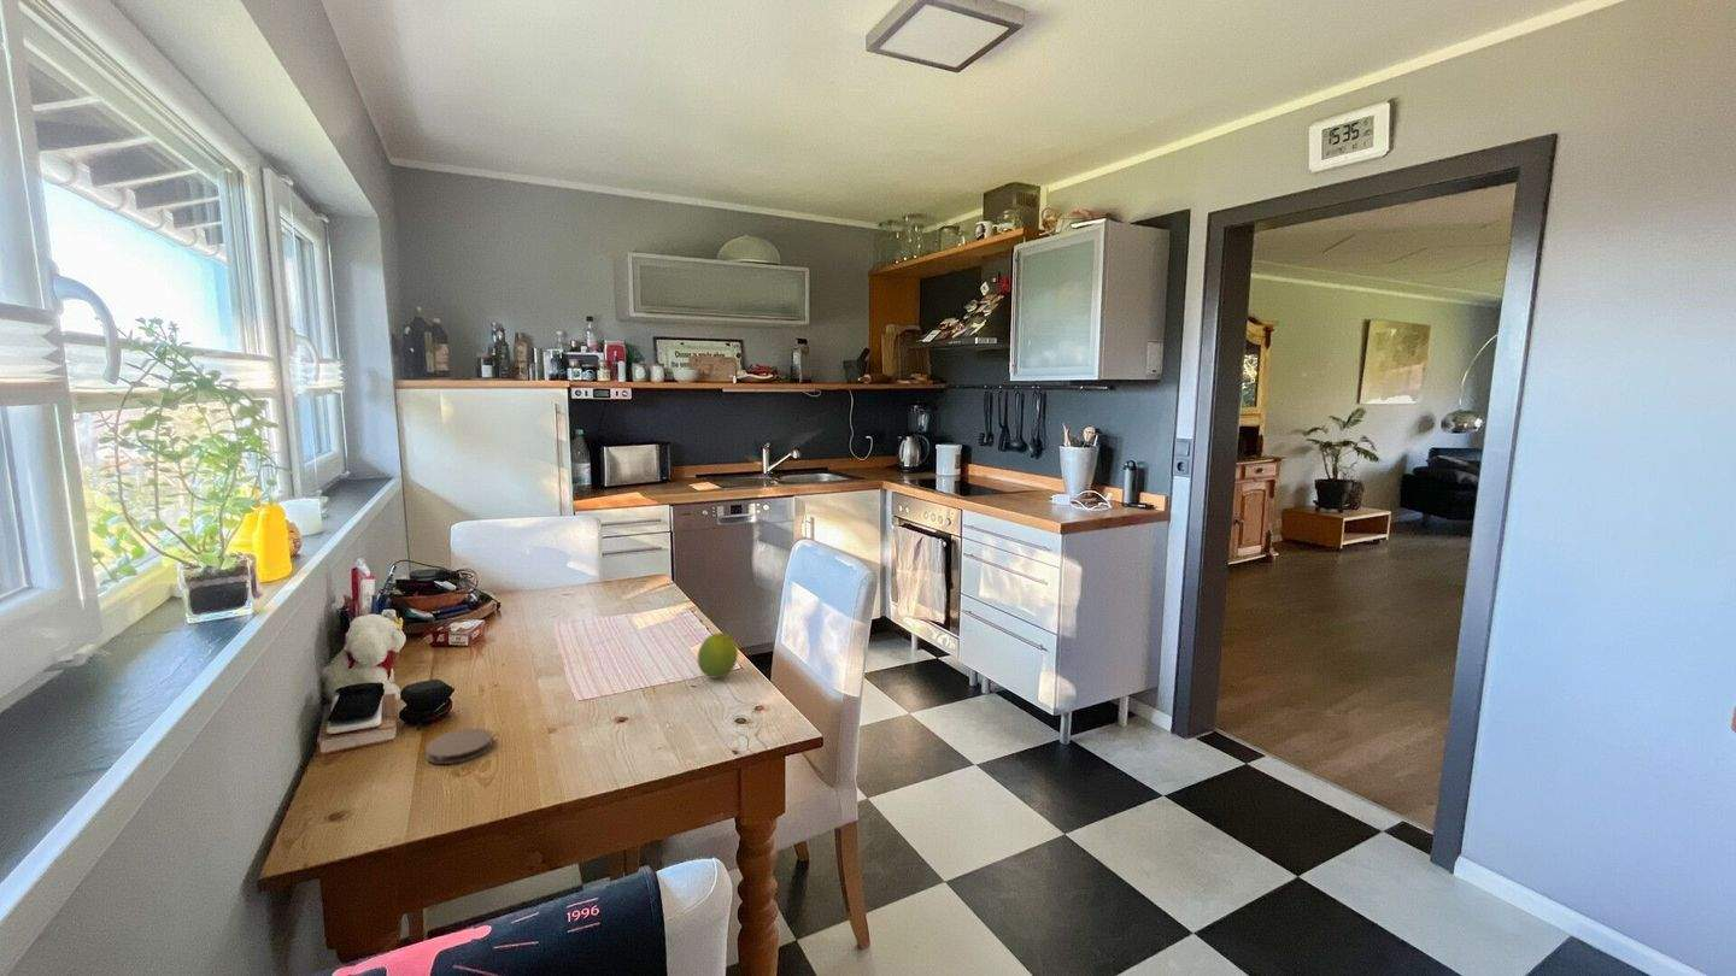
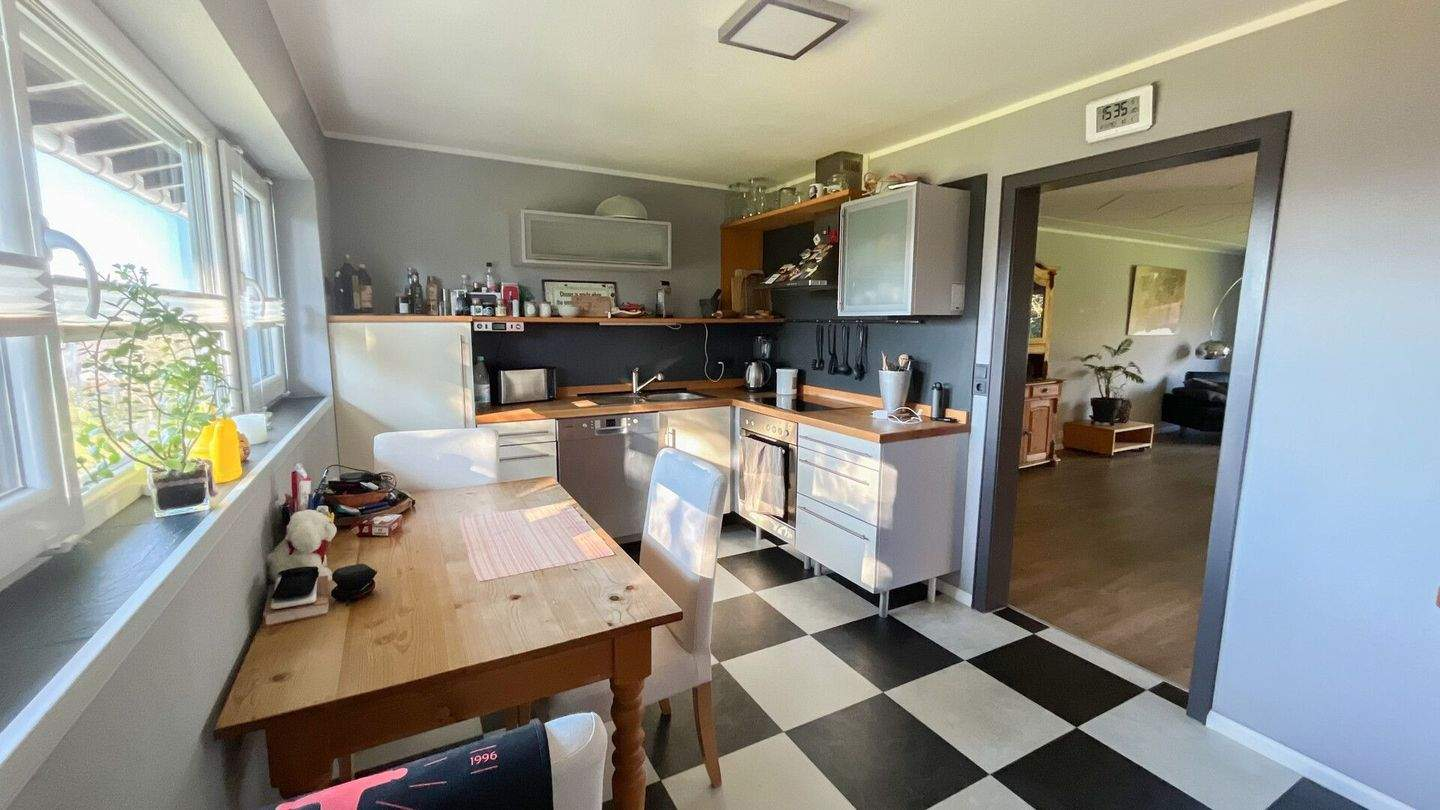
- fruit [697,631,739,680]
- coaster [424,727,493,765]
